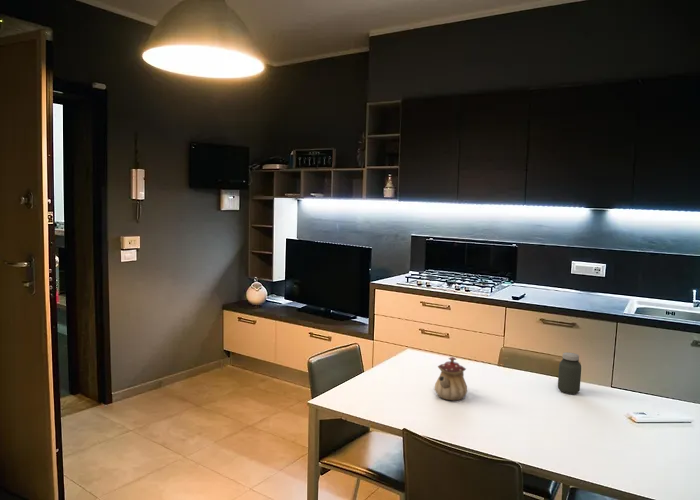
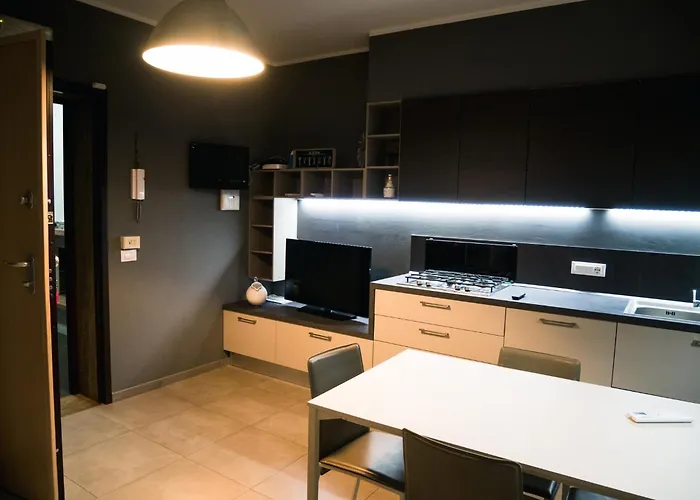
- teapot [433,356,468,401]
- jar [557,352,582,395]
